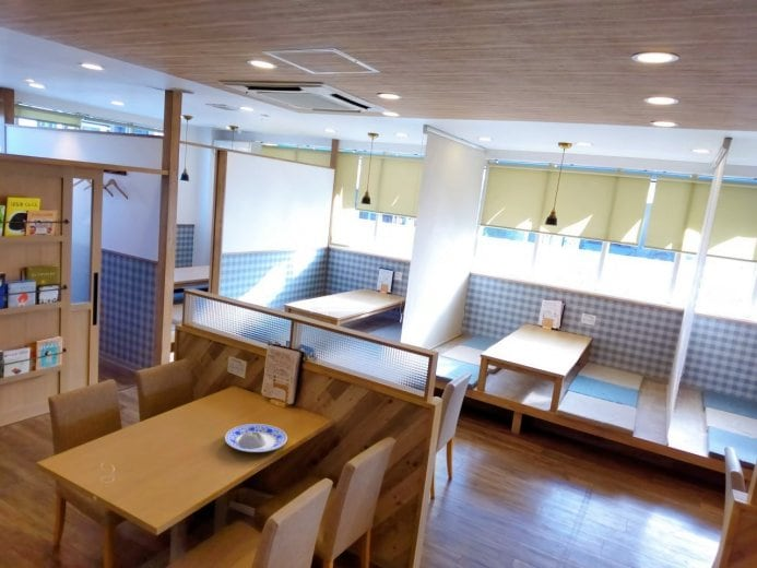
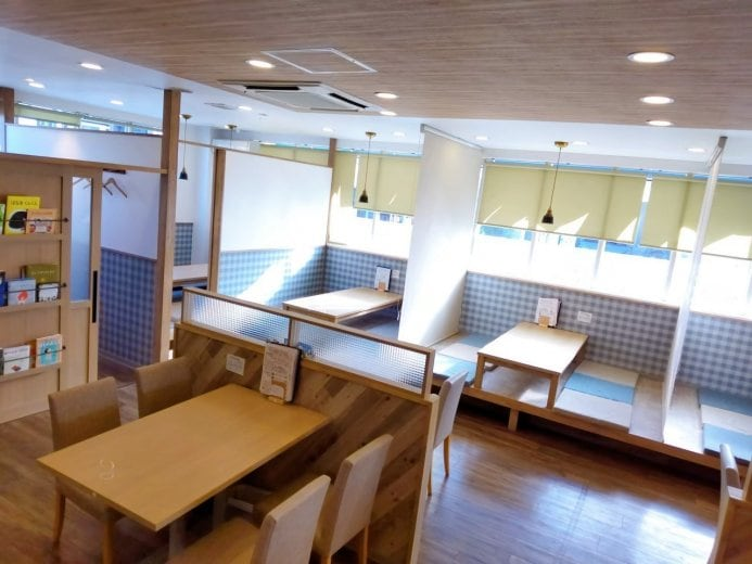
- plate [224,423,288,453]
